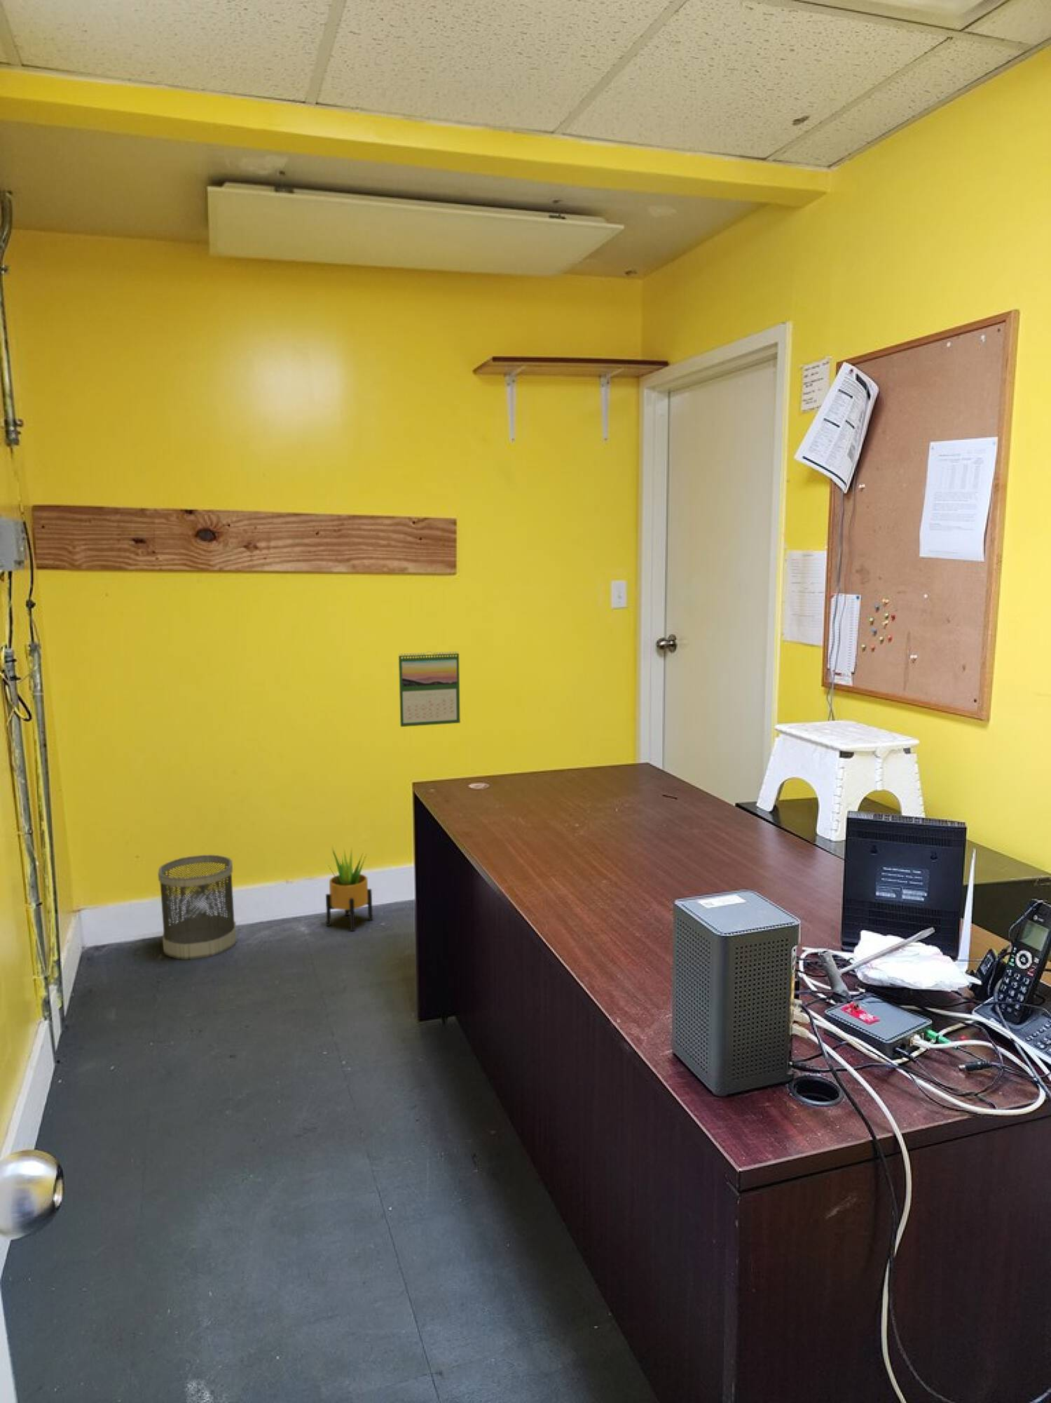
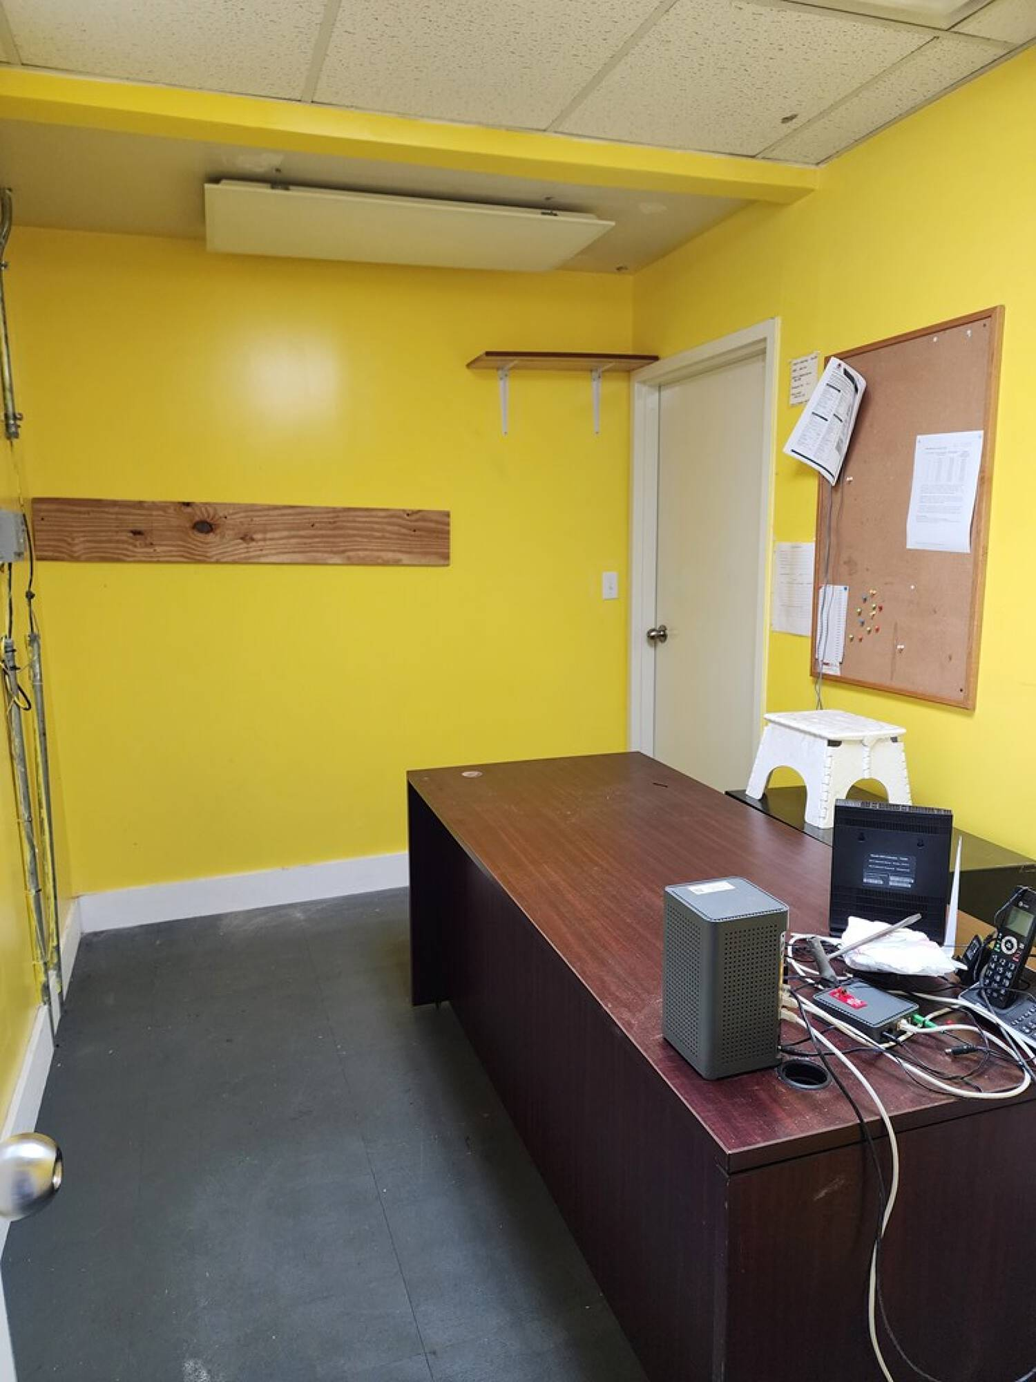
- wastebasket [157,854,237,960]
- potted plant [325,846,373,932]
- calendar [397,651,461,727]
